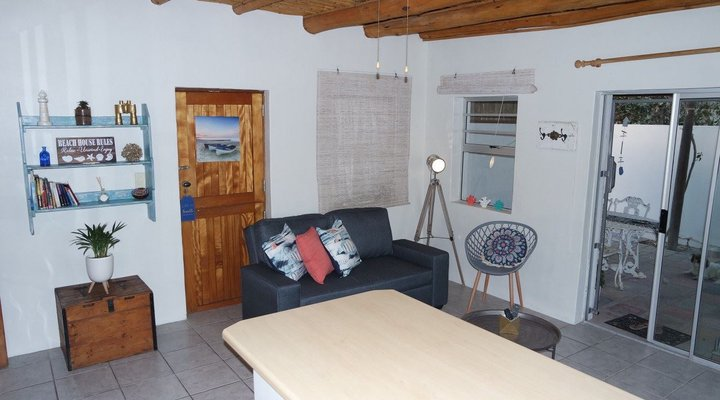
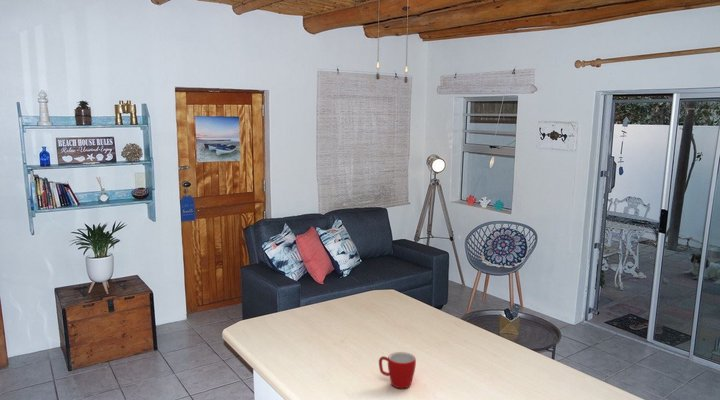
+ mug [378,351,417,389]
